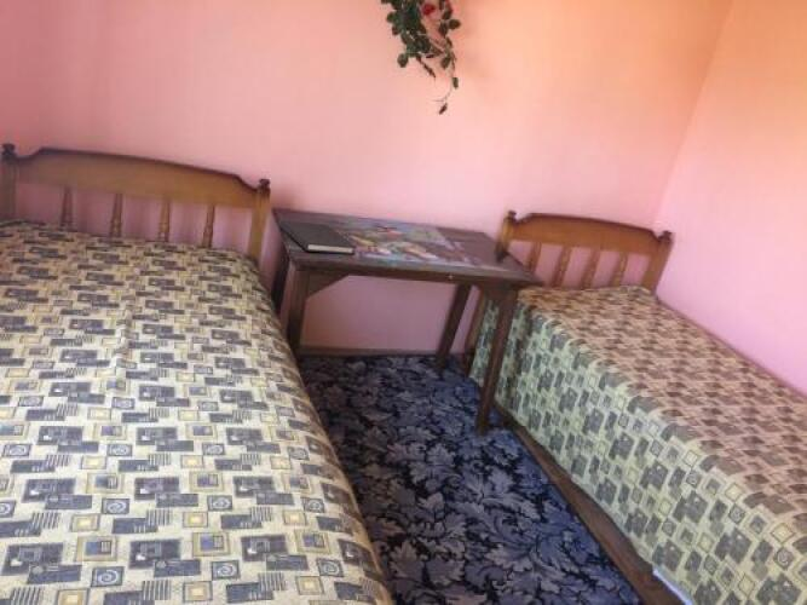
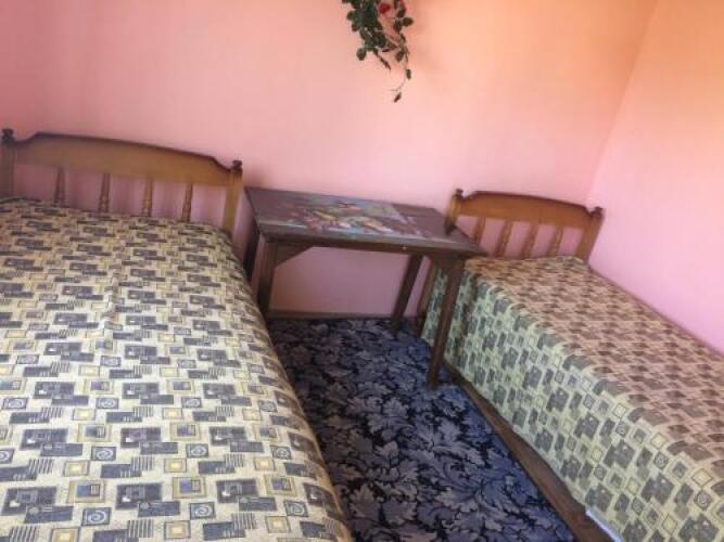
- diary [279,219,358,255]
